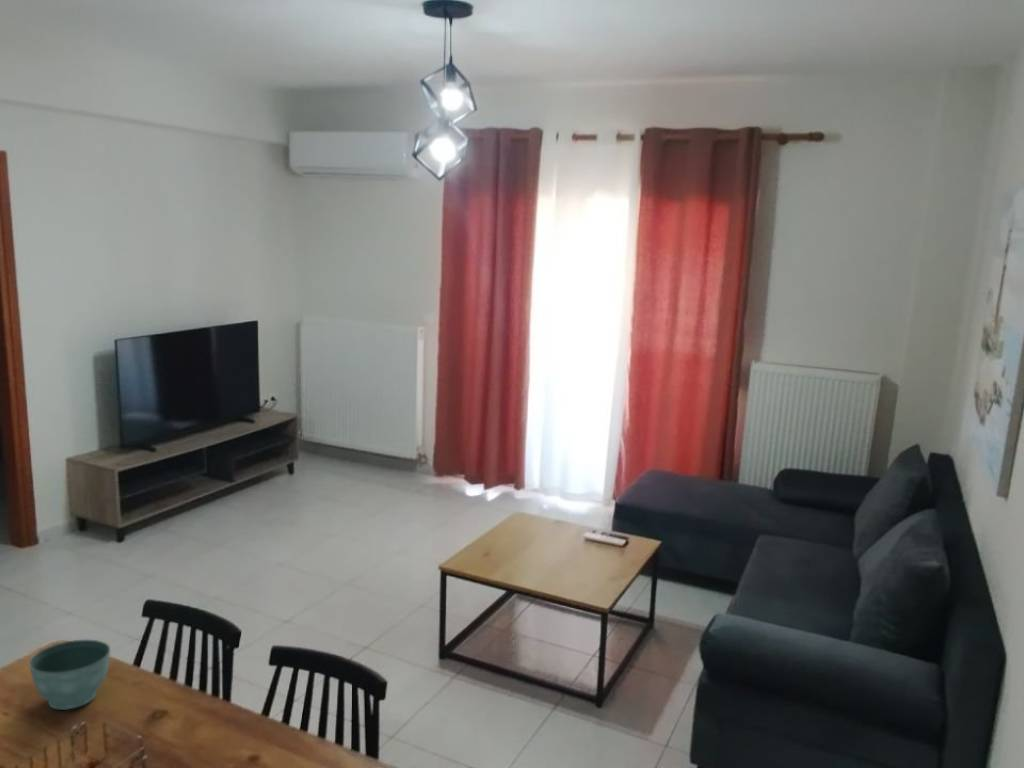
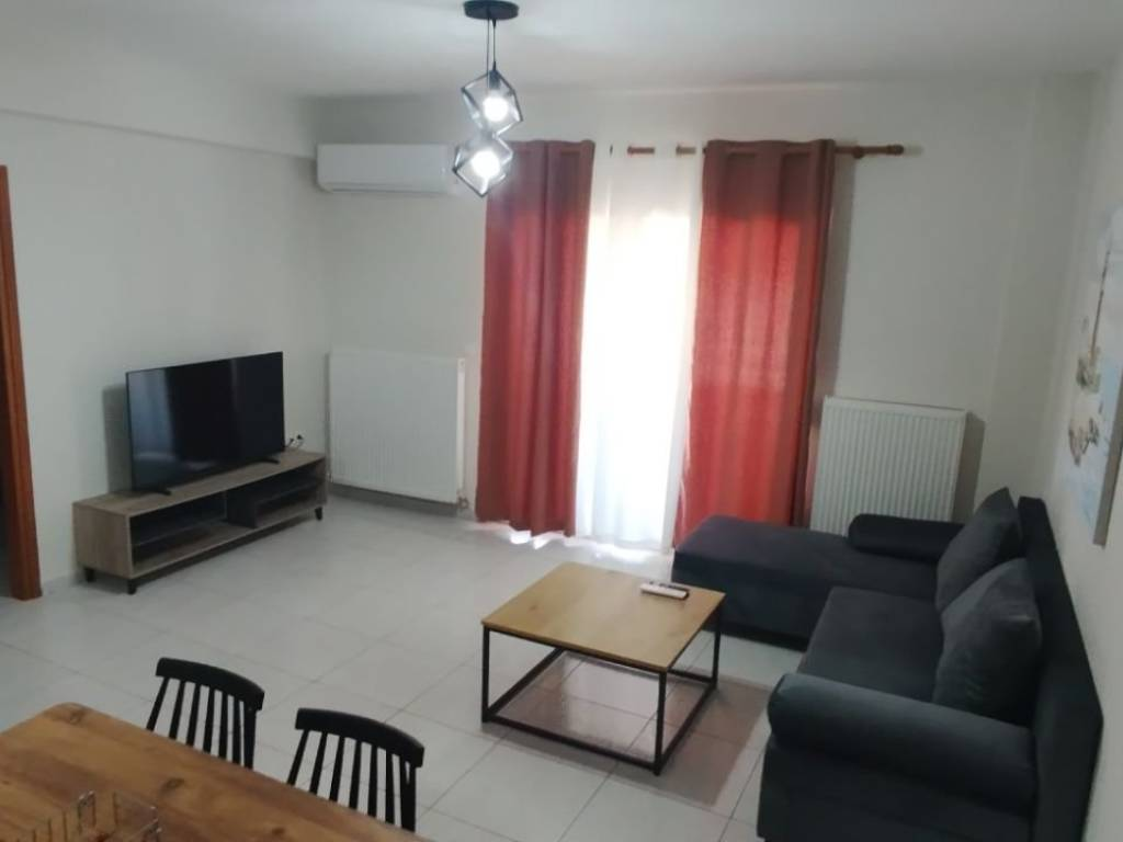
- flower pot [28,638,111,711]
